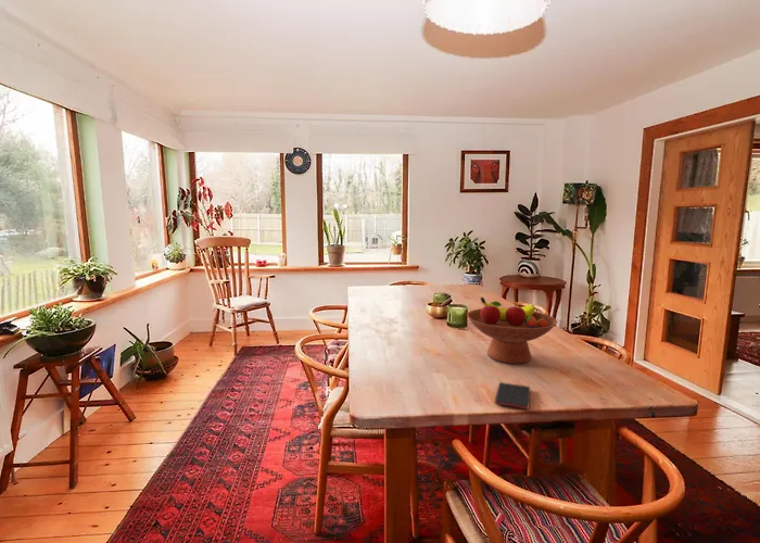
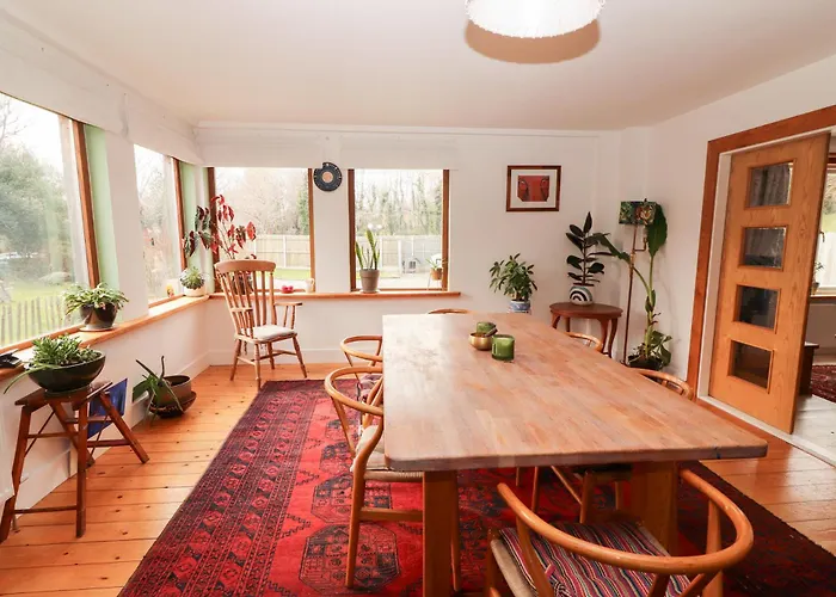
- fruit bowl [466,295,558,365]
- smartphone [494,381,531,411]
